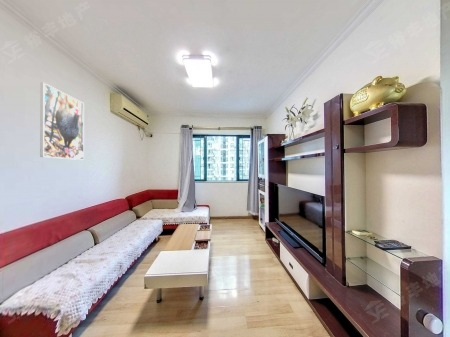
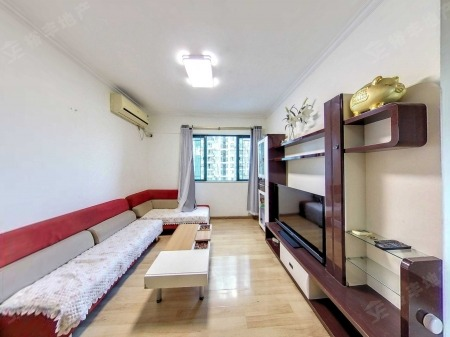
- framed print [39,82,85,161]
